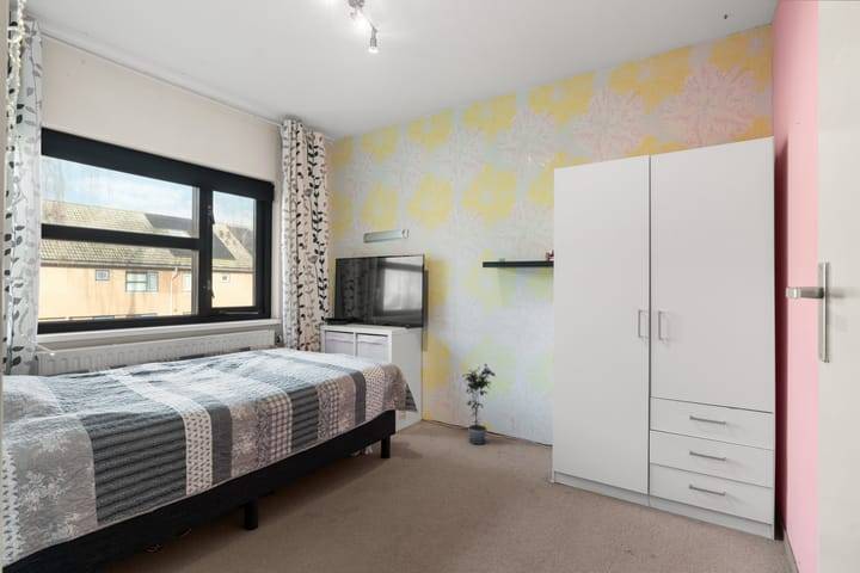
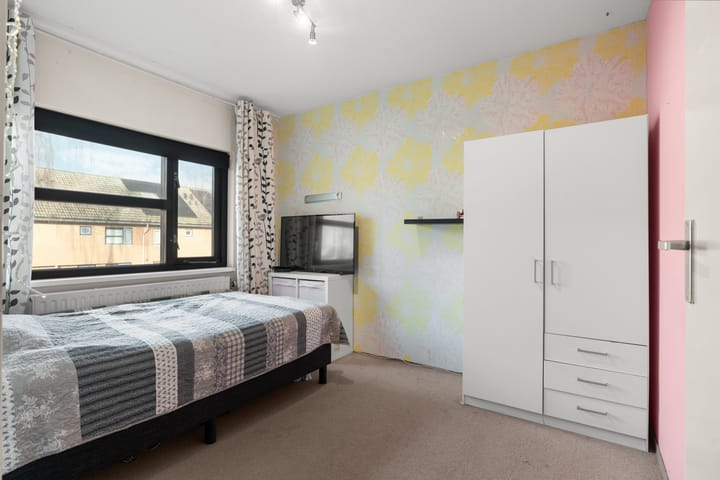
- potted plant [461,363,497,445]
